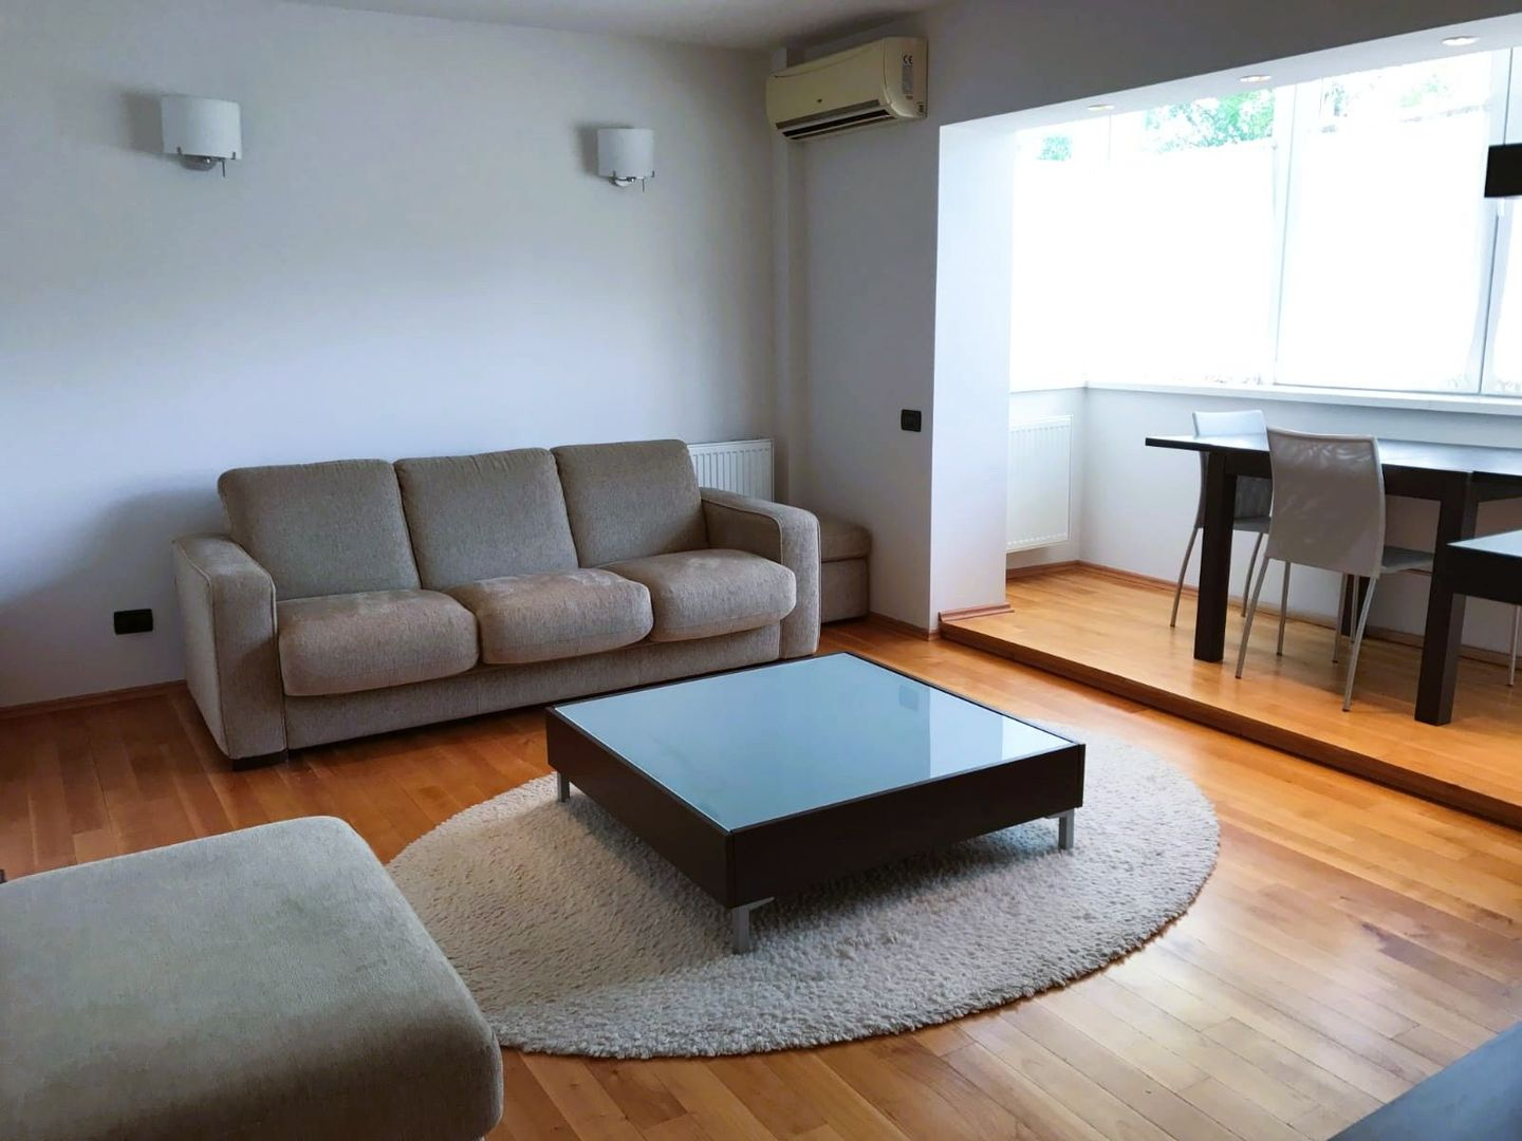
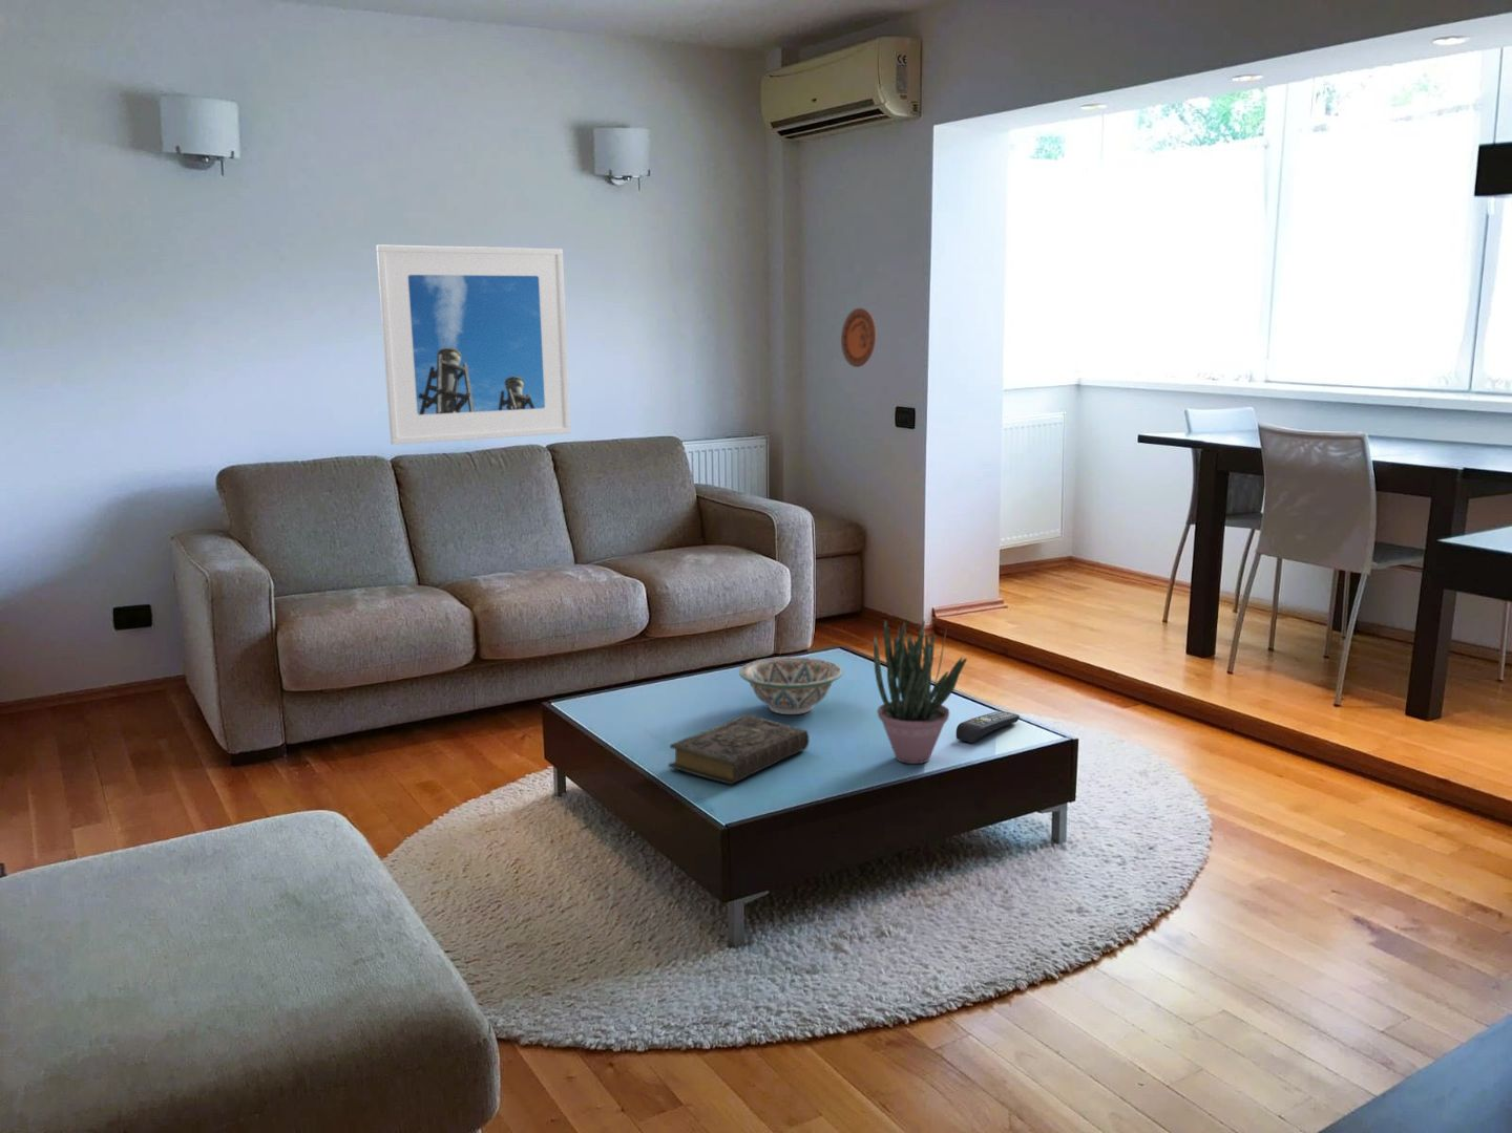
+ remote control [956,711,1020,744]
+ decorative bowl [738,656,843,715]
+ decorative plate [841,307,876,368]
+ book [667,713,810,784]
+ potted plant [873,619,968,765]
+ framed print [375,244,571,446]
